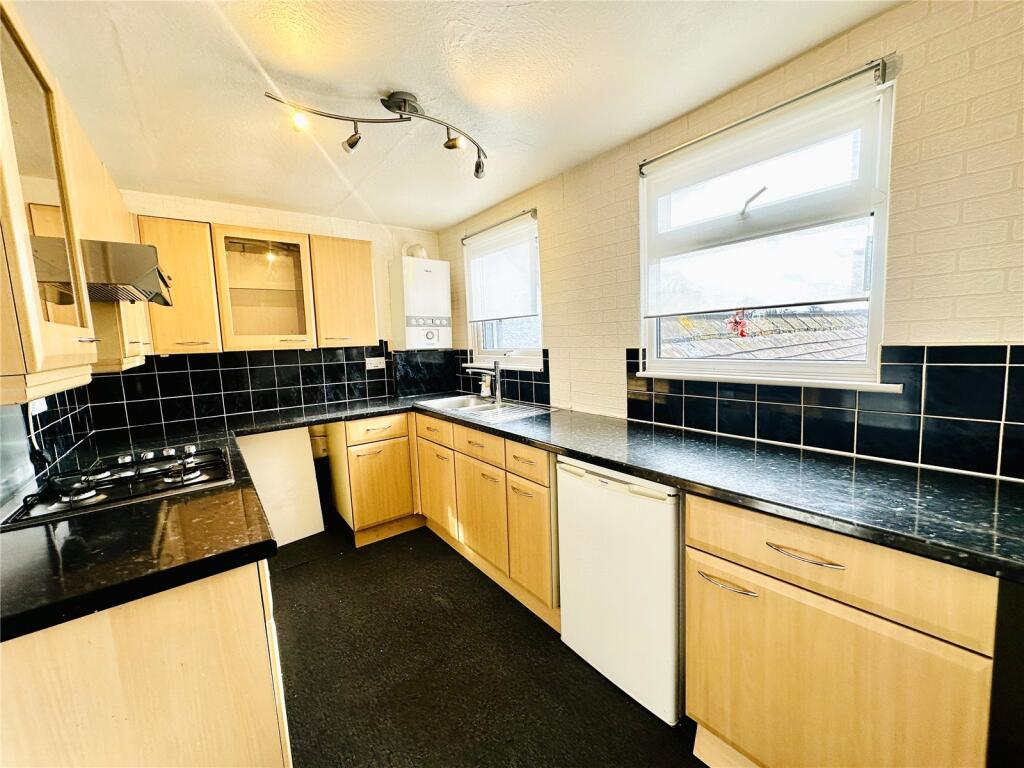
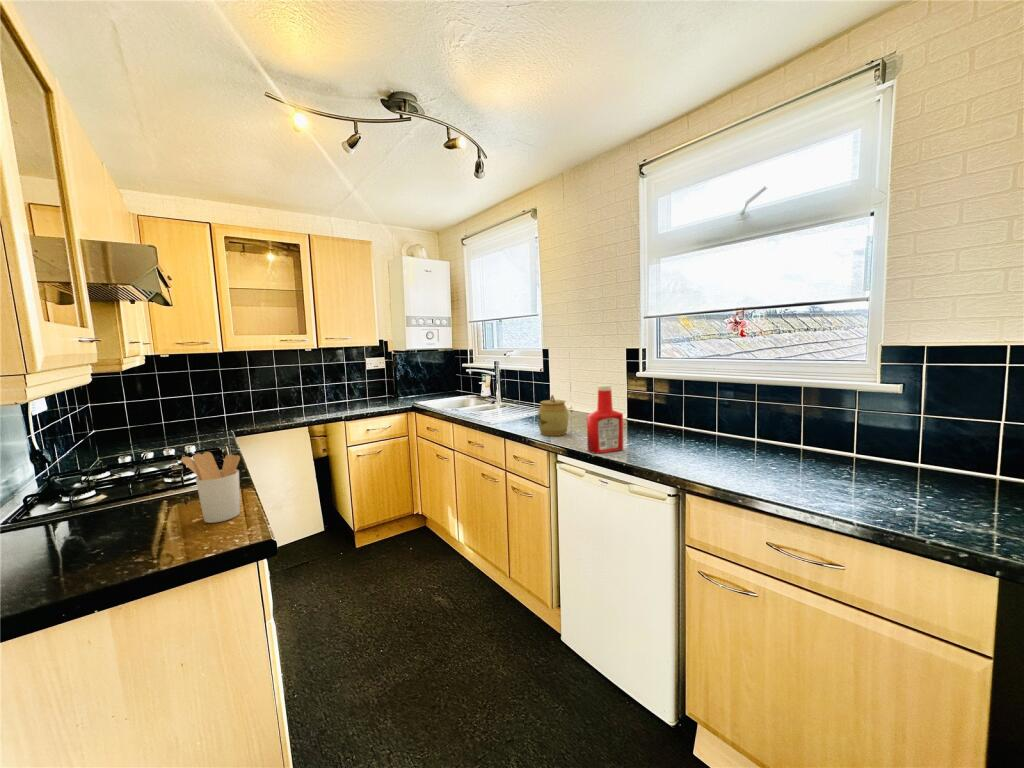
+ jar [537,394,569,437]
+ utensil holder [180,451,241,524]
+ soap bottle [586,384,624,455]
